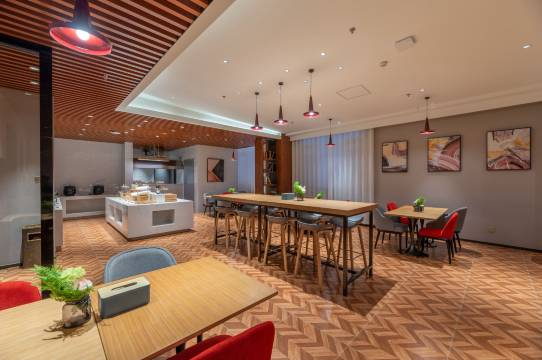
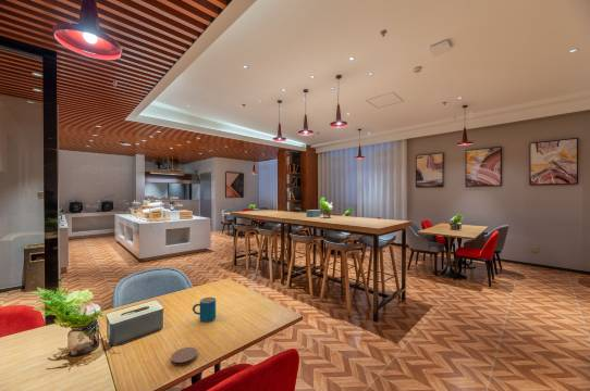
+ coaster [170,346,198,367]
+ mug [192,297,217,323]
